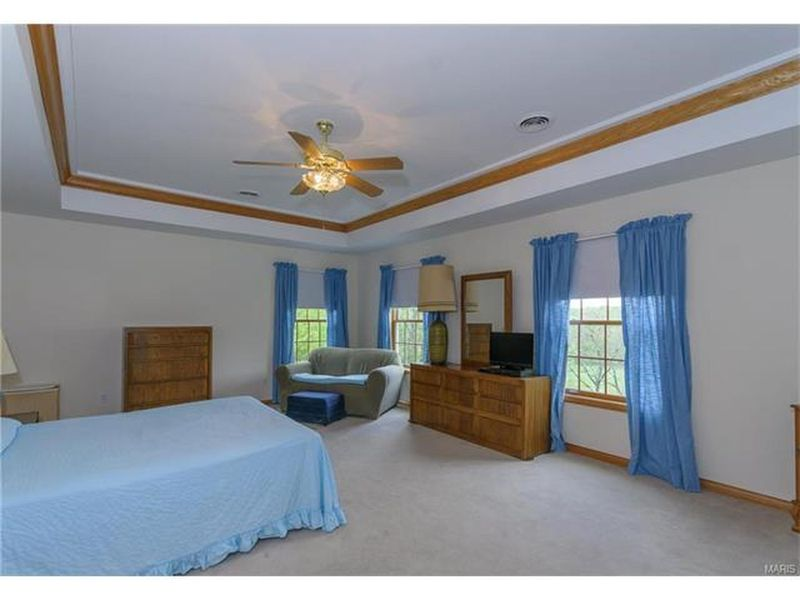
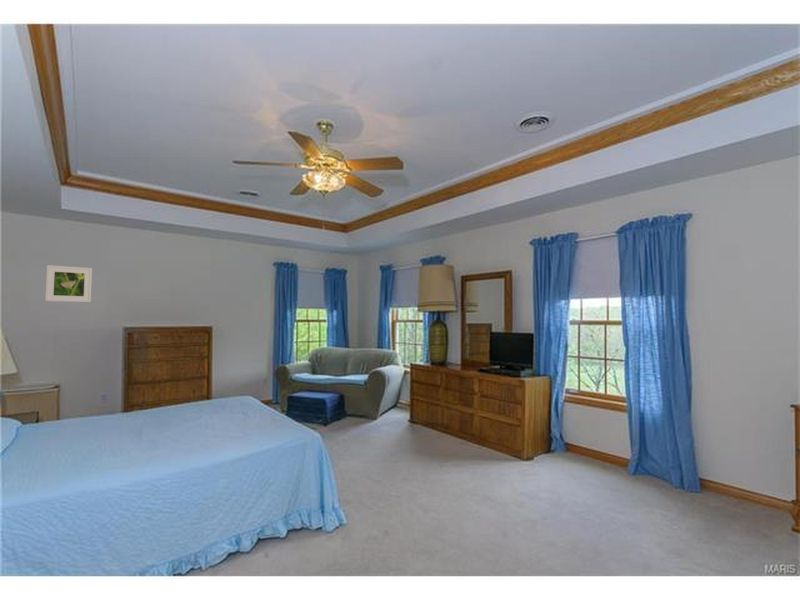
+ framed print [44,264,93,303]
